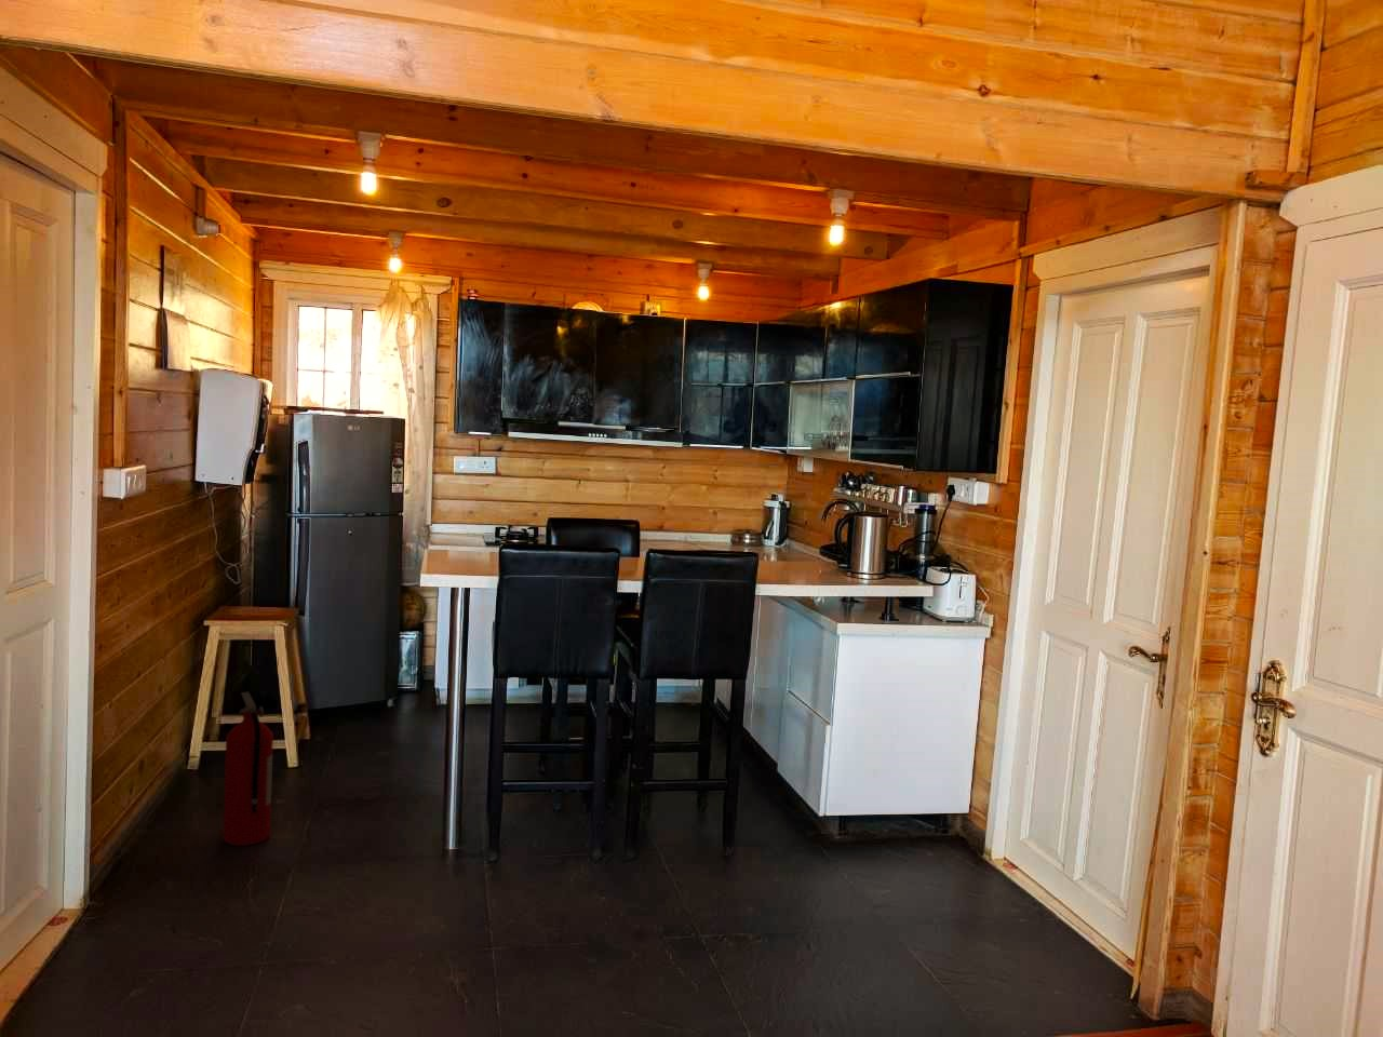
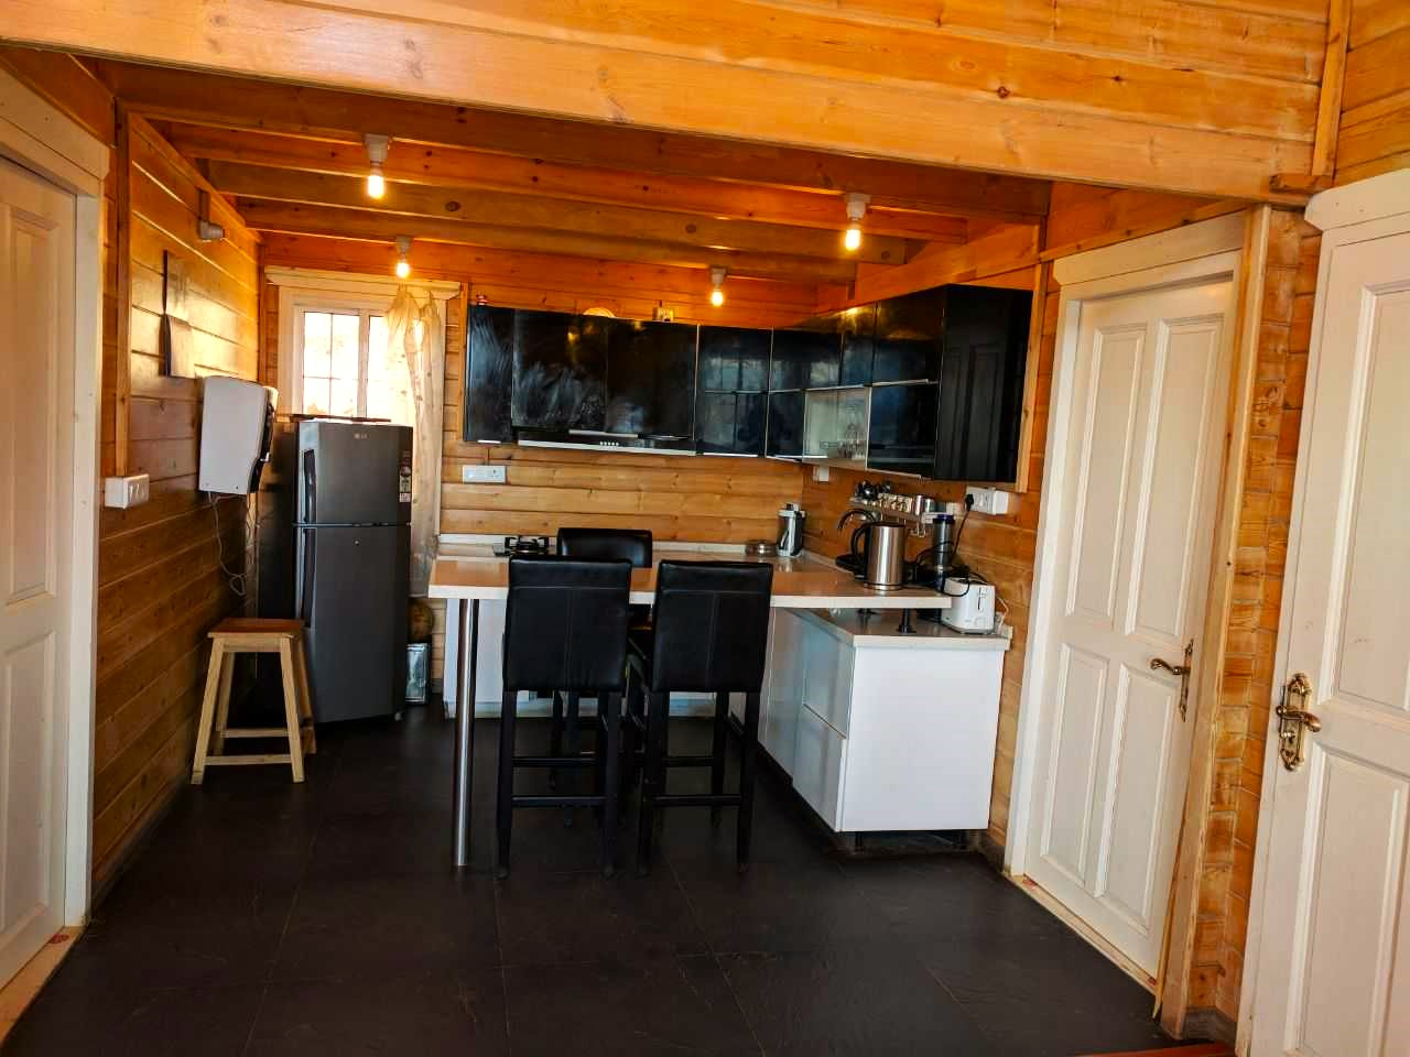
- fire extinguisher [222,692,274,846]
